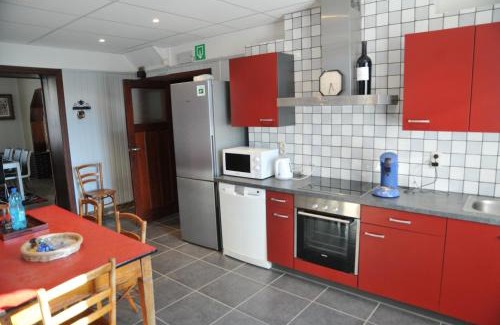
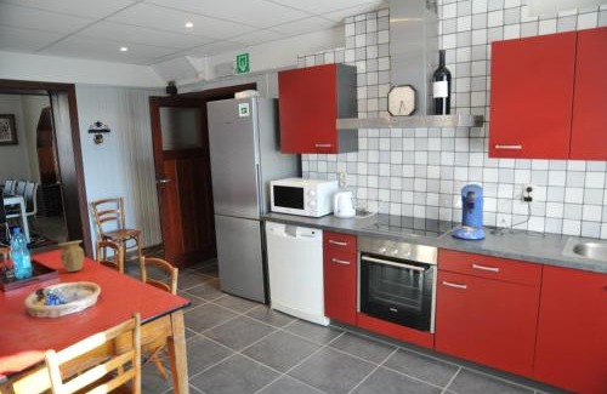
+ vase [57,239,85,273]
